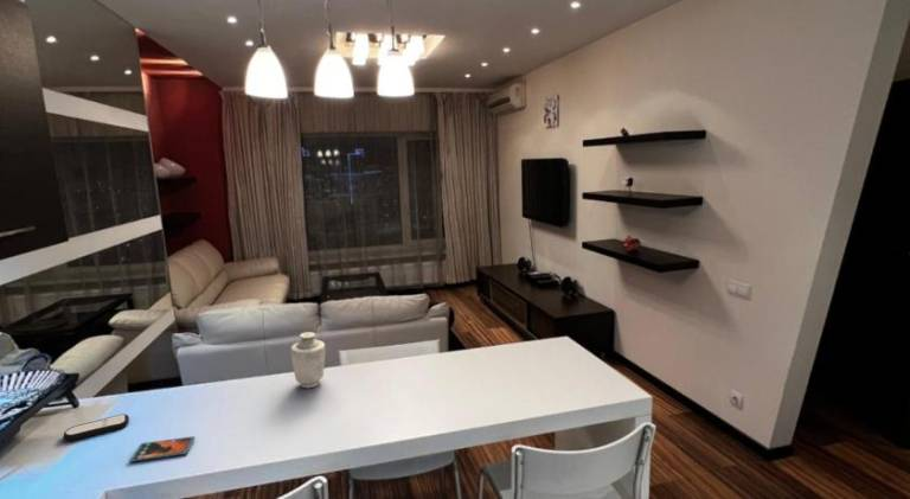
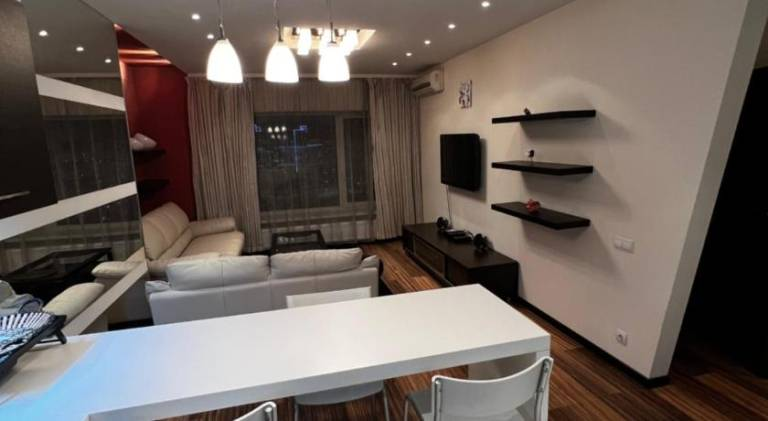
- vase [289,331,326,389]
- smartphone [129,435,197,463]
- remote control [62,412,130,442]
